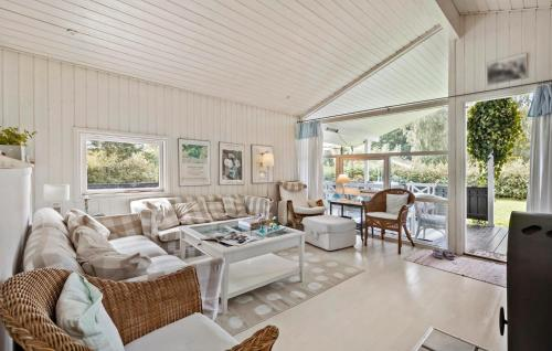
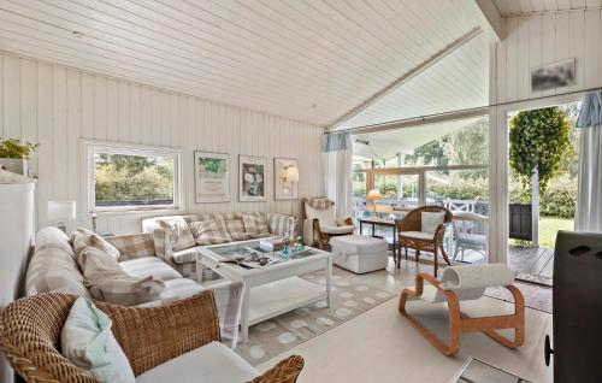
+ lounge chair [397,263,526,357]
